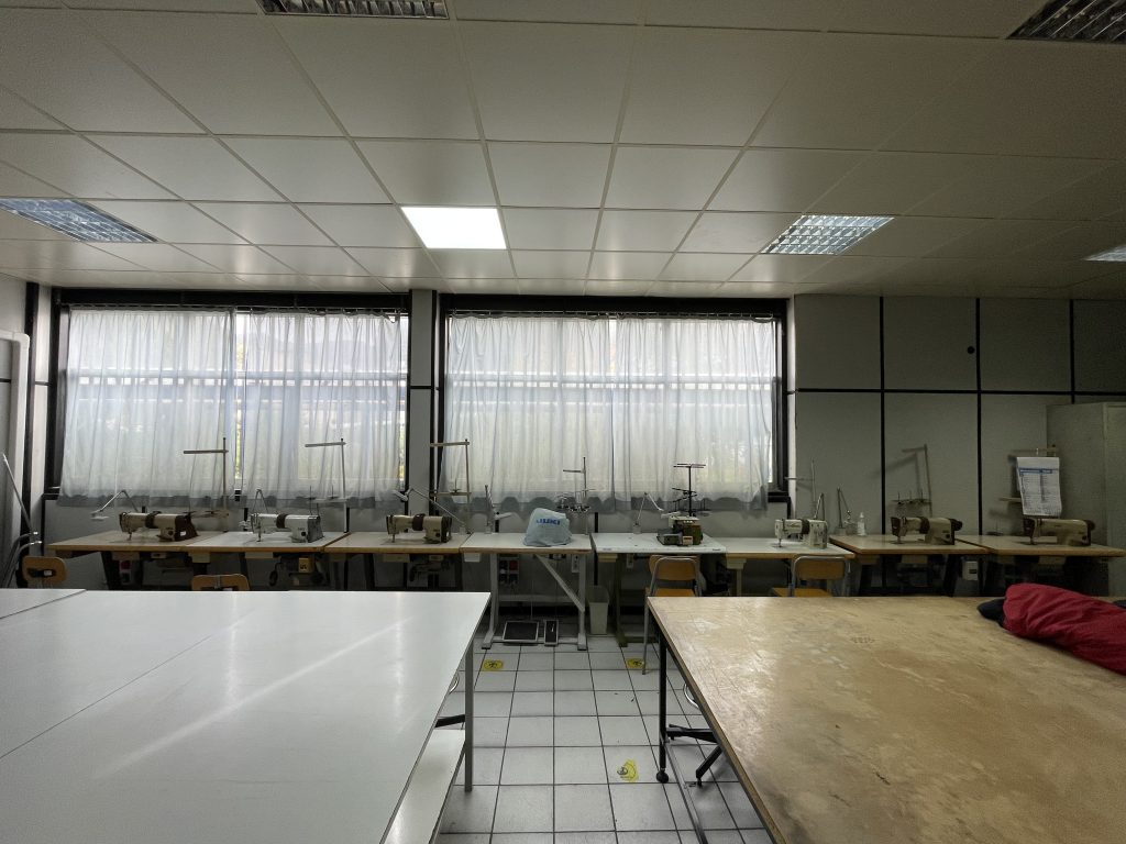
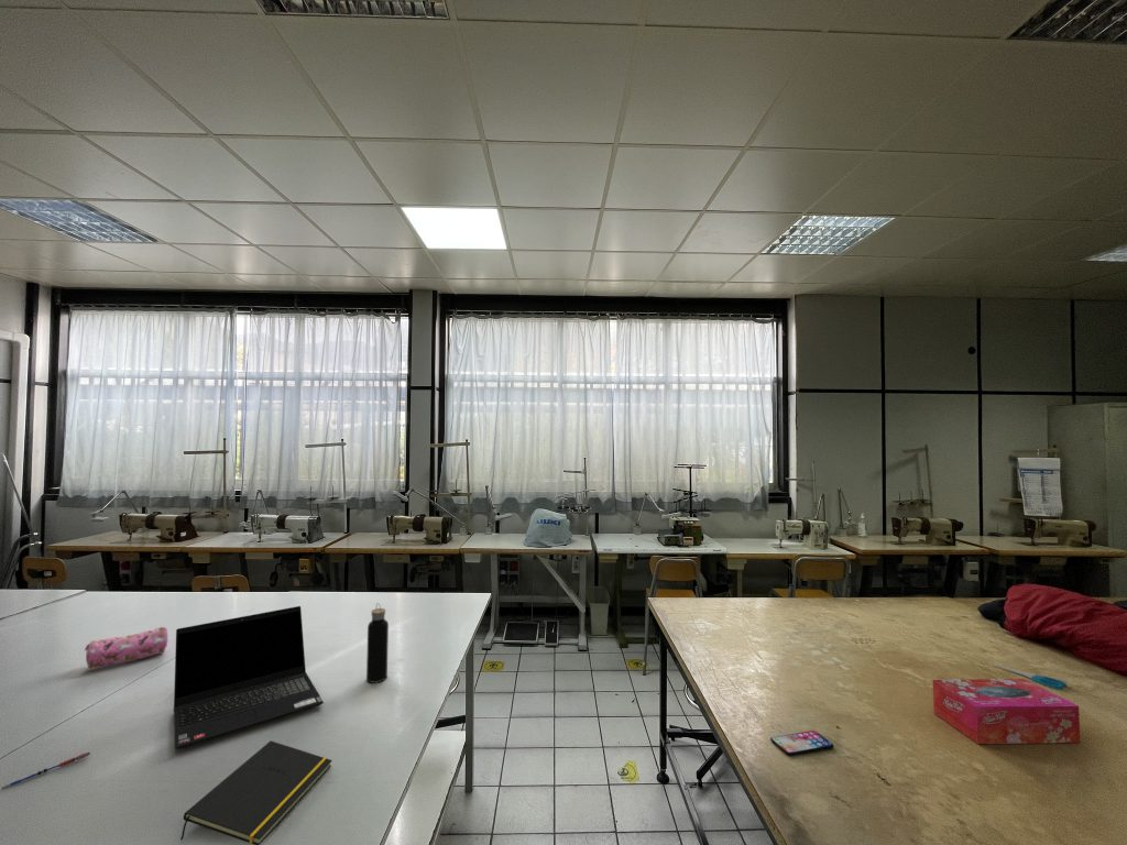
+ water bottle [365,602,390,683]
+ smartphone [769,729,834,756]
+ notepad [179,739,333,845]
+ laptop computer [173,605,325,750]
+ pencil case [84,626,168,670]
+ pen [0,750,91,790]
+ tissue box [931,678,1081,745]
+ scissors [988,662,1068,691]
